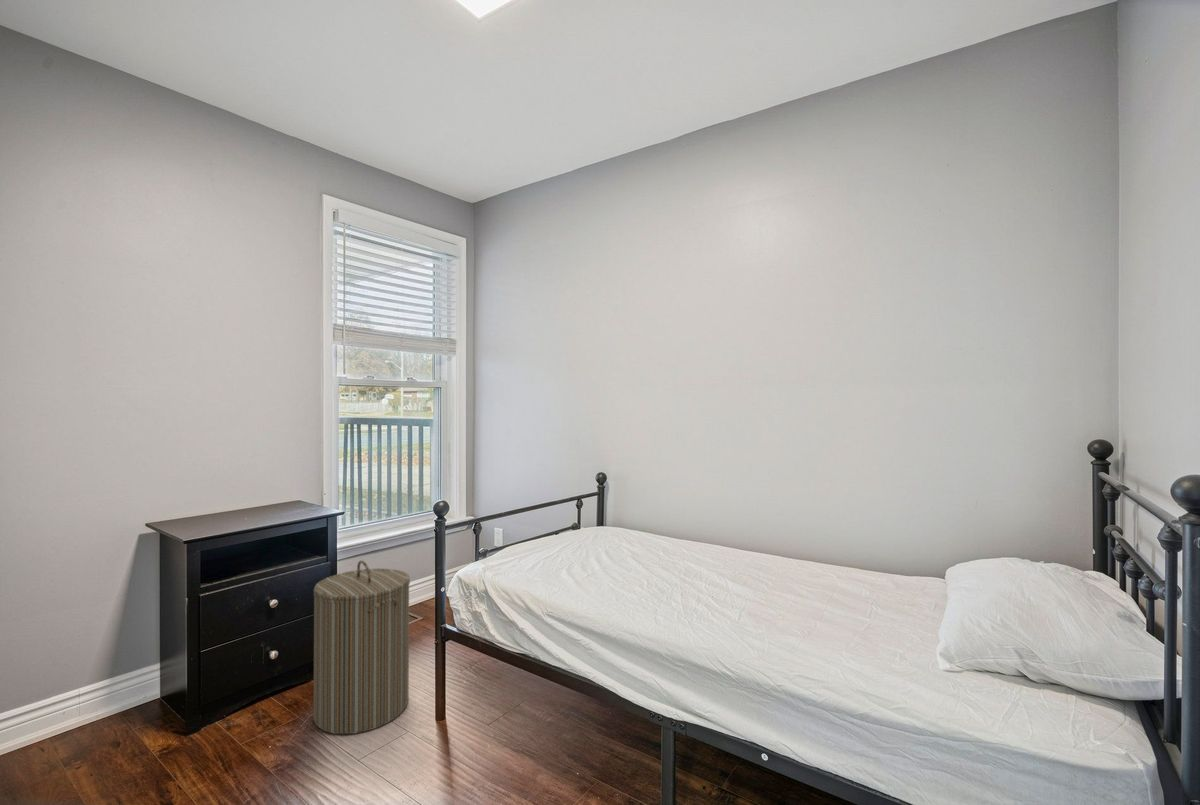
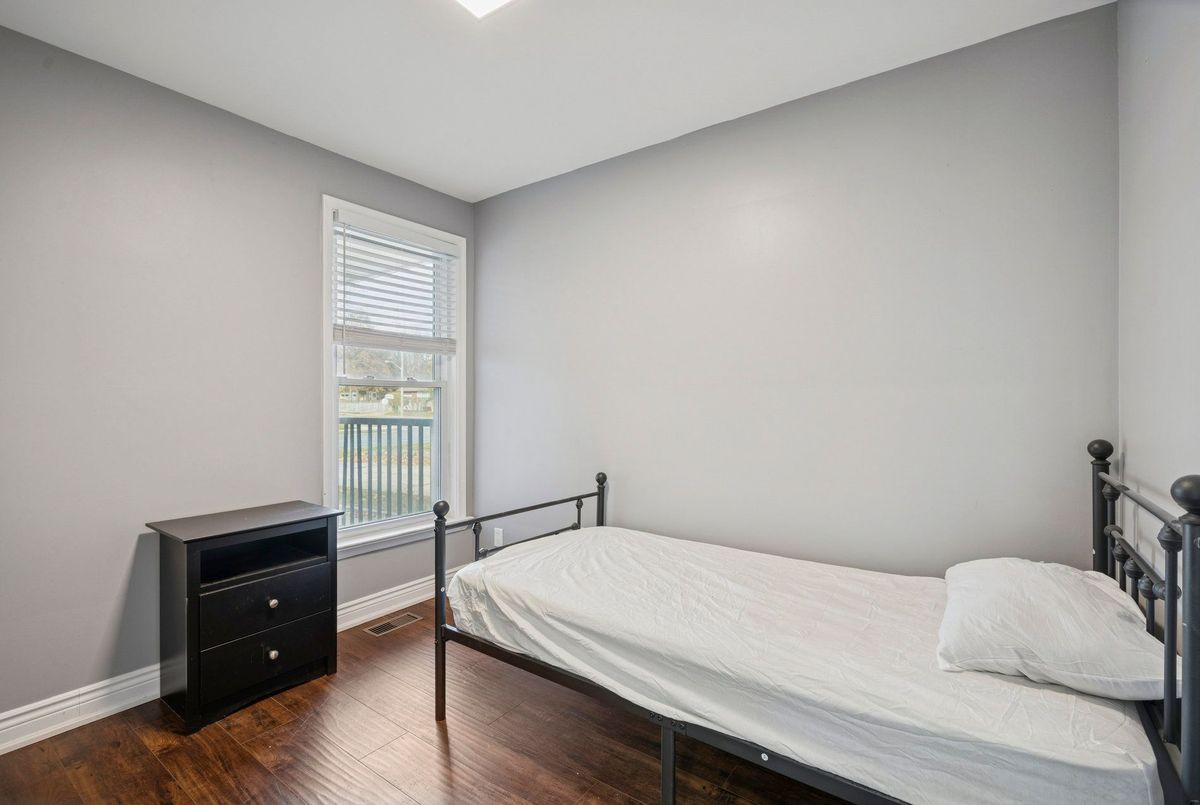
- laundry hamper [312,560,411,735]
